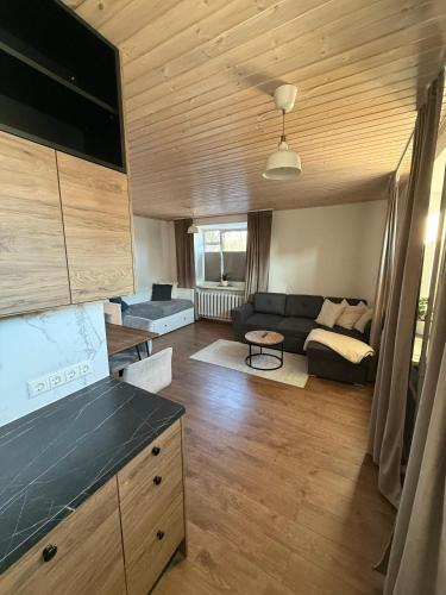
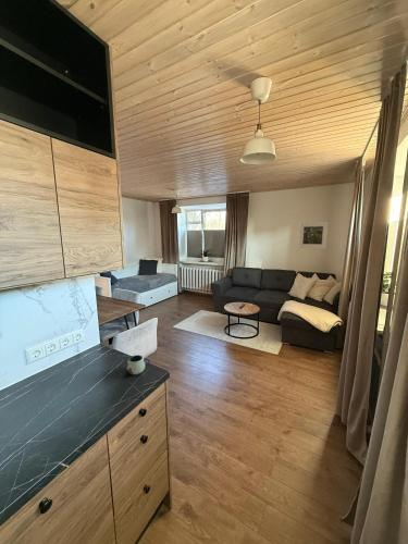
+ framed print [297,221,330,249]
+ mug [126,354,151,375]
